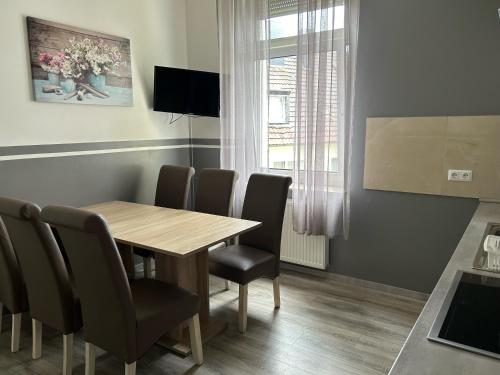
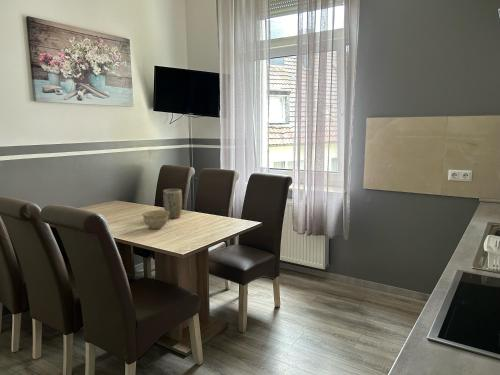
+ plant pot [162,188,183,220]
+ bowl [141,209,170,230]
